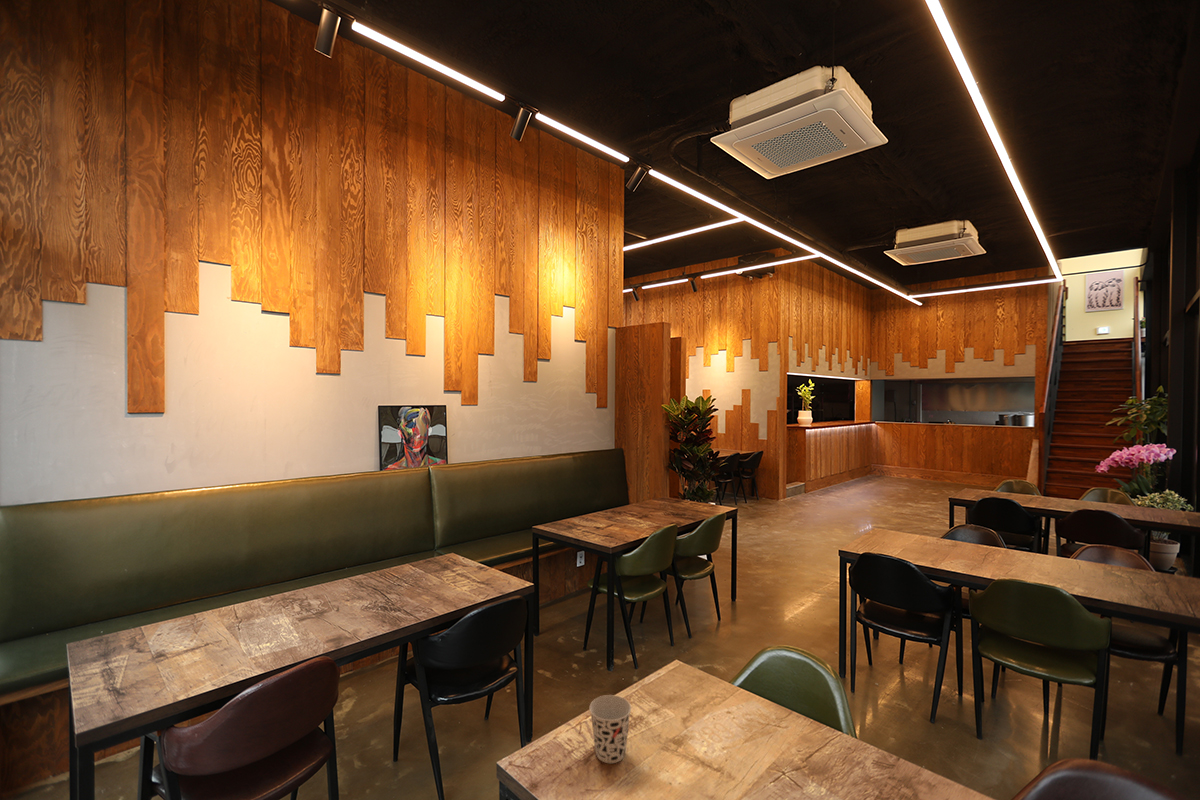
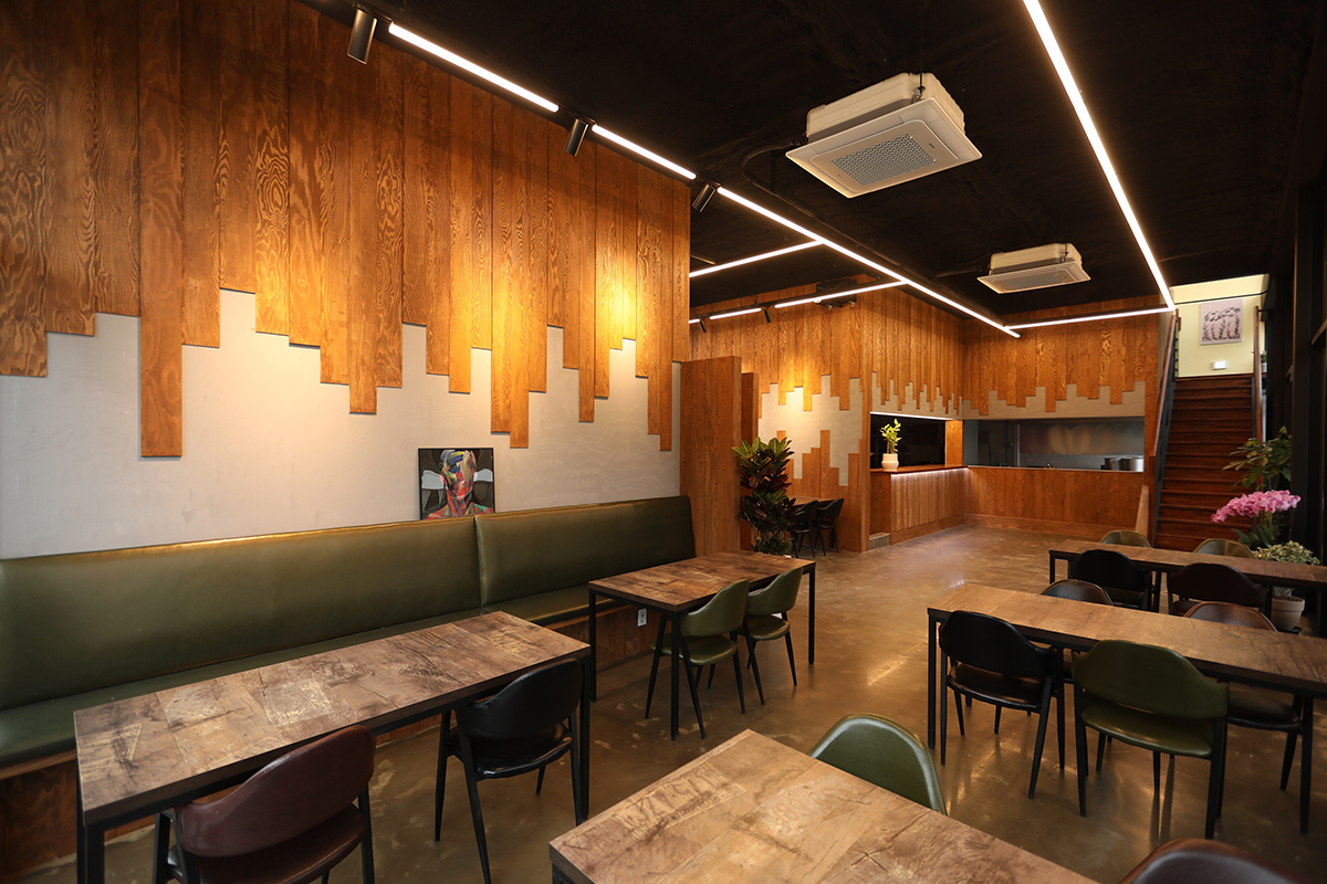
- cup [589,694,632,764]
